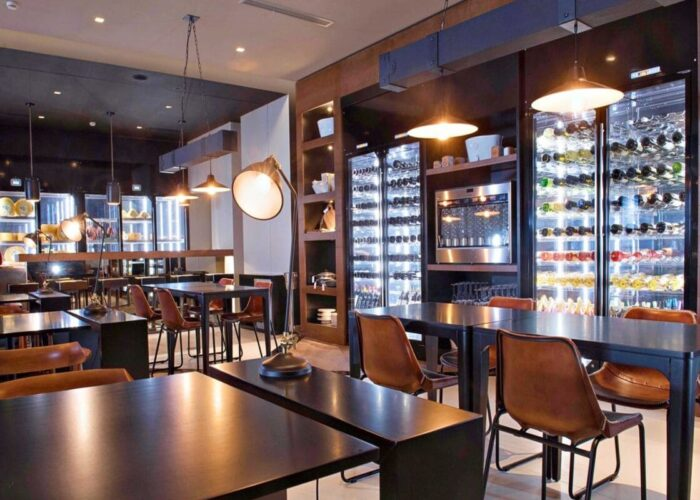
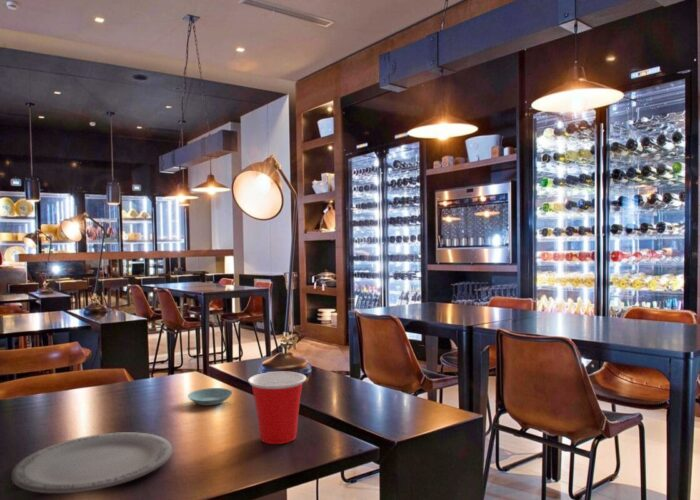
+ saucer [187,387,233,407]
+ cup [247,371,307,445]
+ plate [10,431,174,494]
